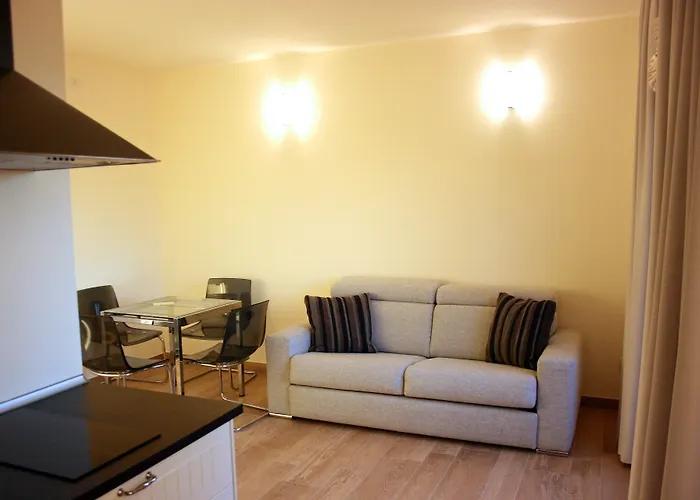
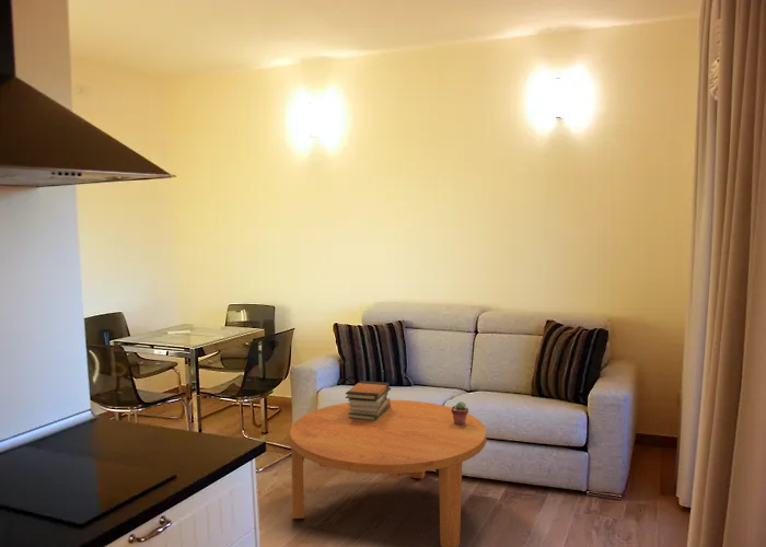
+ coffee table [289,399,487,547]
+ book stack [345,380,392,421]
+ potted succulent [451,400,469,426]
